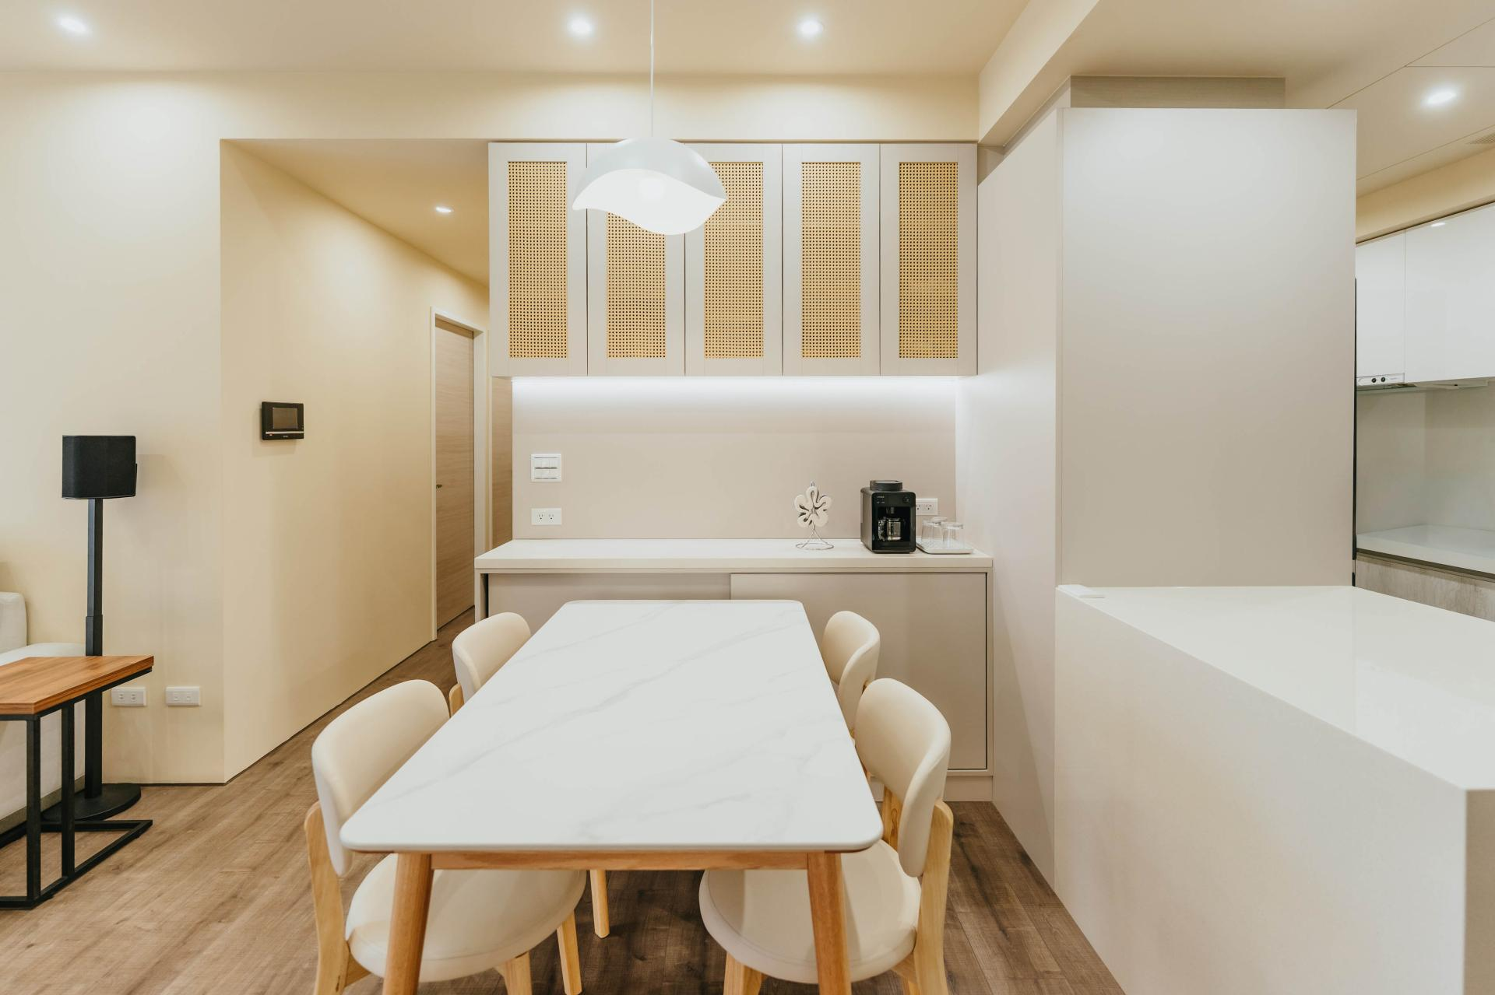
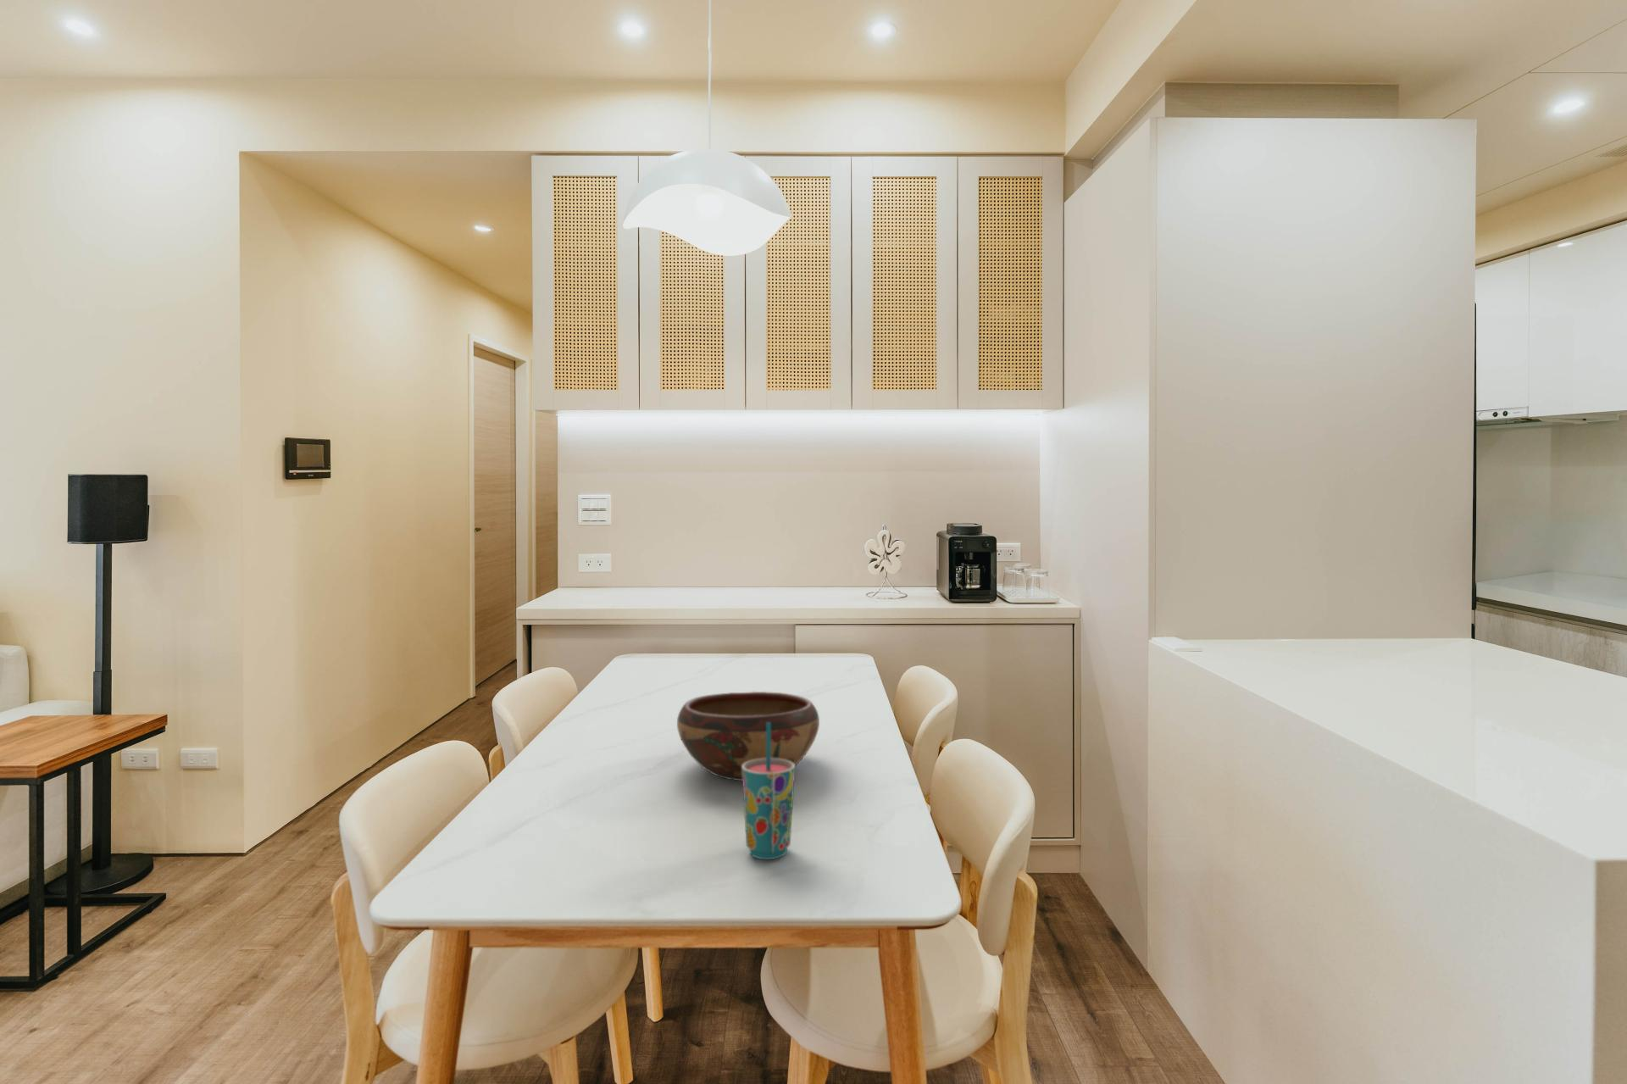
+ decorative bowl [676,691,820,782]
+ cup [742,722,796,860]
